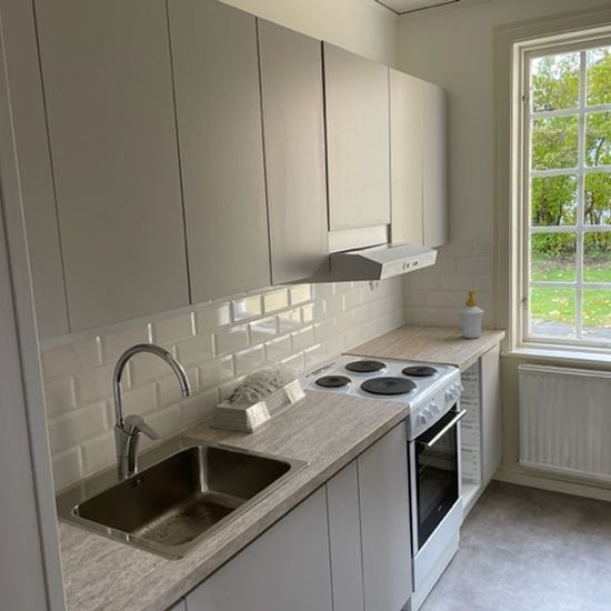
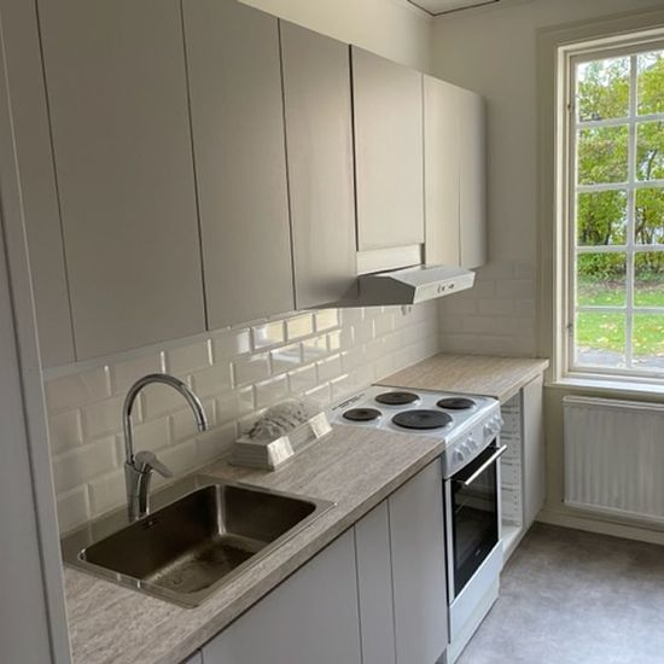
- soap bottle [458,289,484,339]
